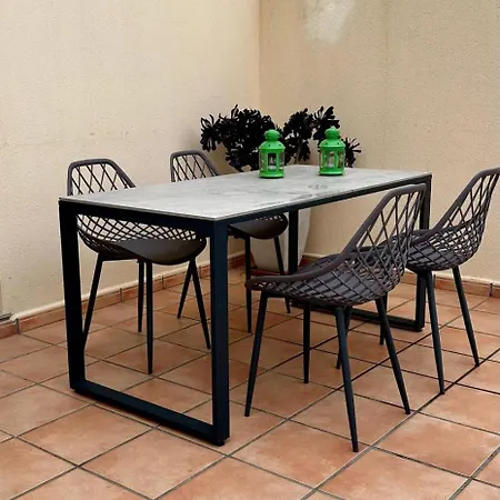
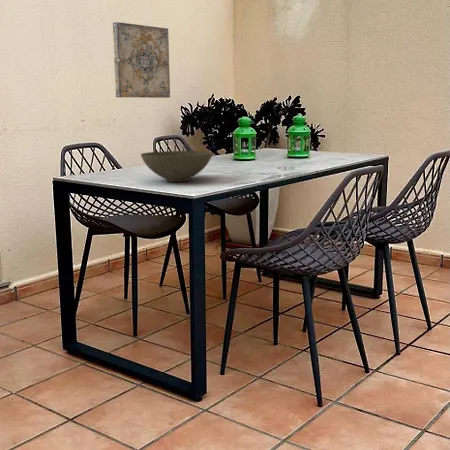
+ bowl [140,150,213,183]
+ wall art [112,21,171,99]
